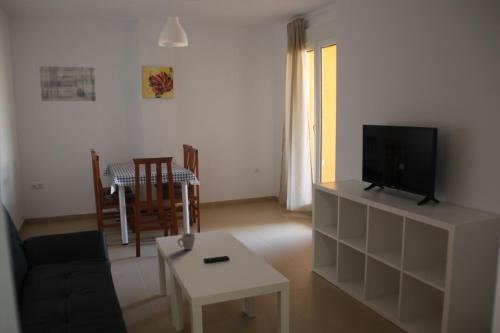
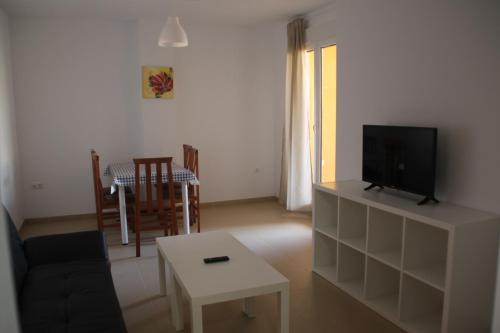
- mug [177,232,196,251]
- wall art [38,65,97,102]
